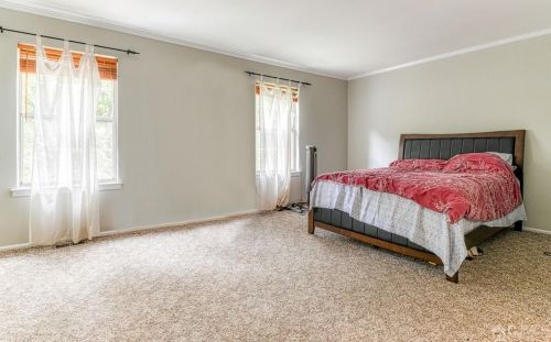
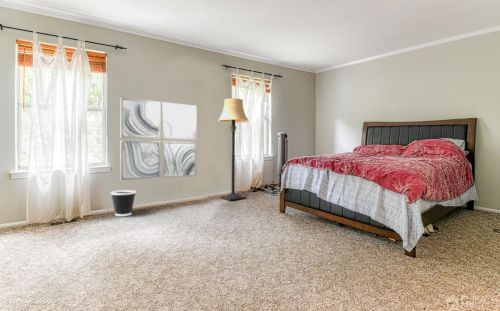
+ wall art [119,97,198,181]
+ wastebasket [110,189,137,217]
+ lamp [217,97,250,201]
